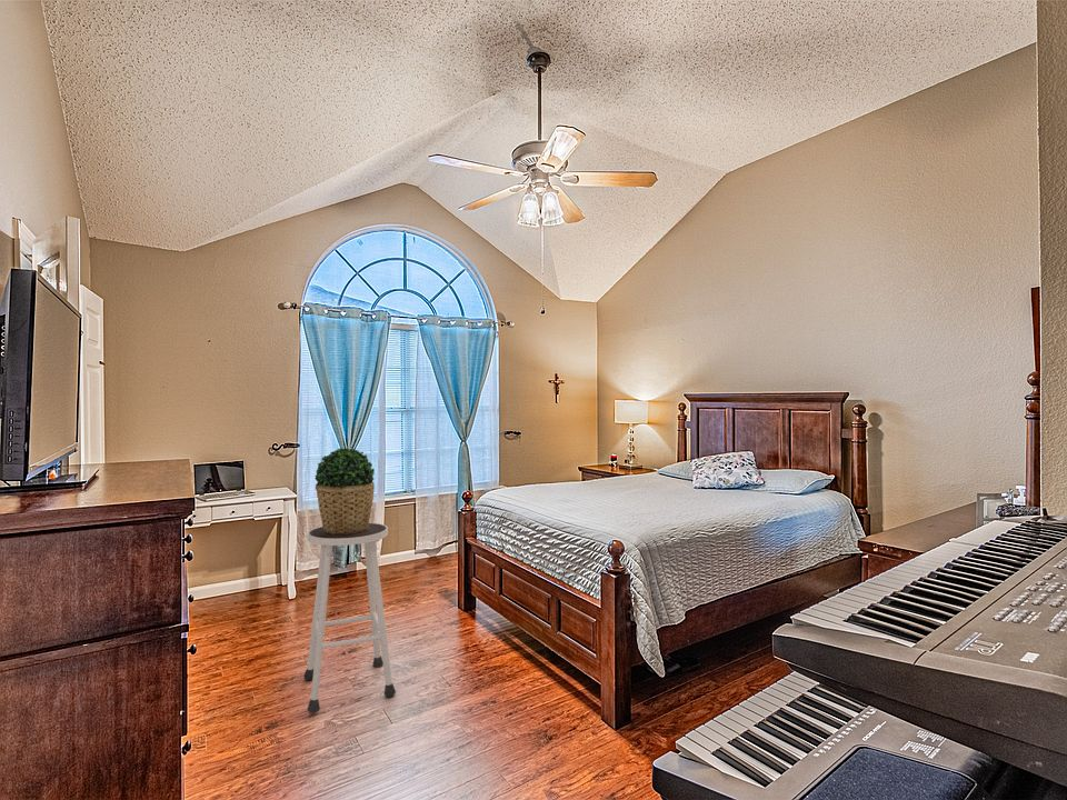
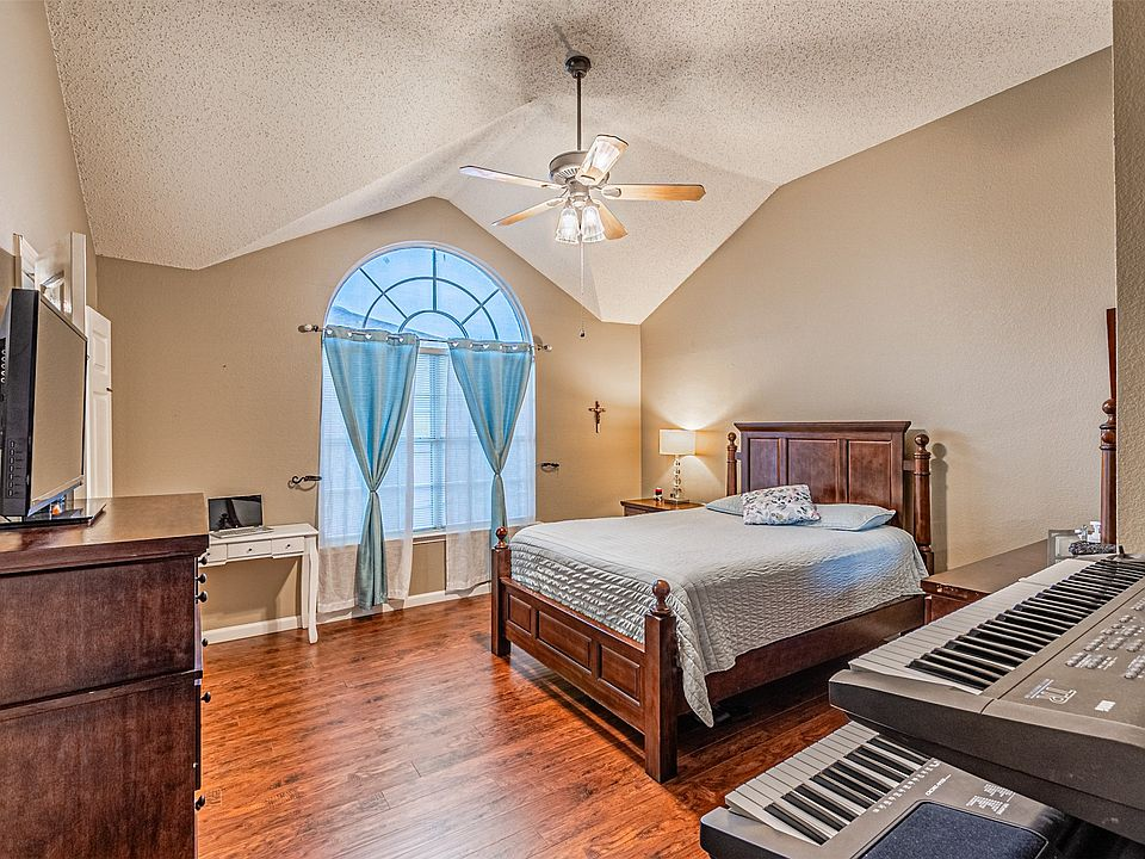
- potted plant [315,447,376,534]
- stool [302,521,397,713]
